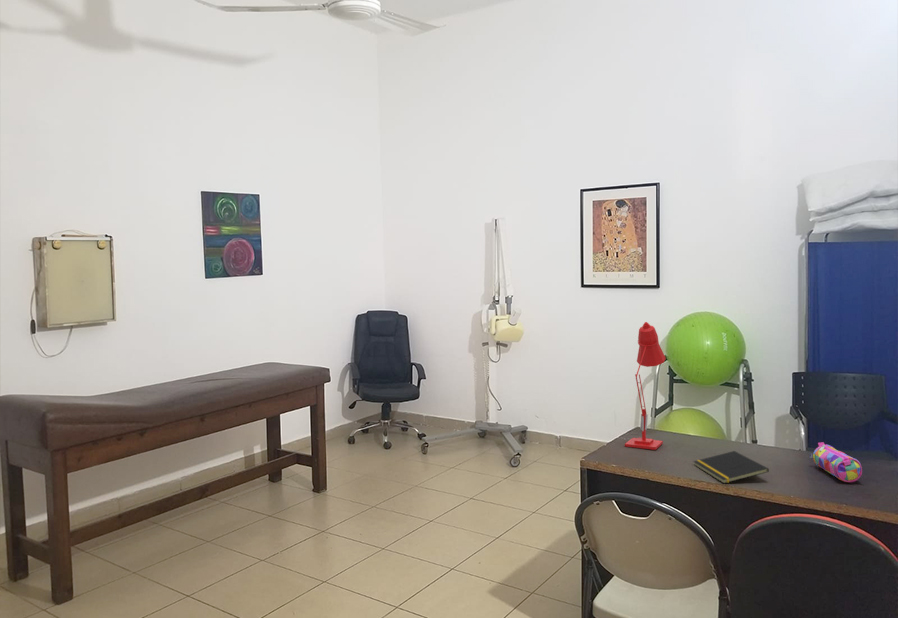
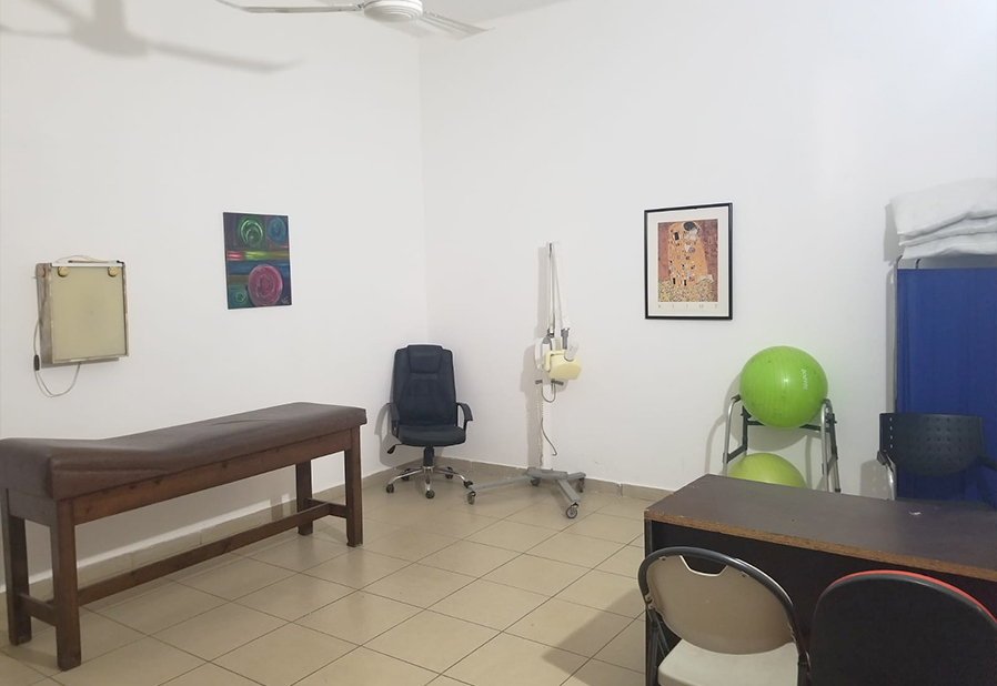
- pencil case [809,441,863,483]
- notepad [692,450,770,484]
- desk lamp [624,321,667,451]
